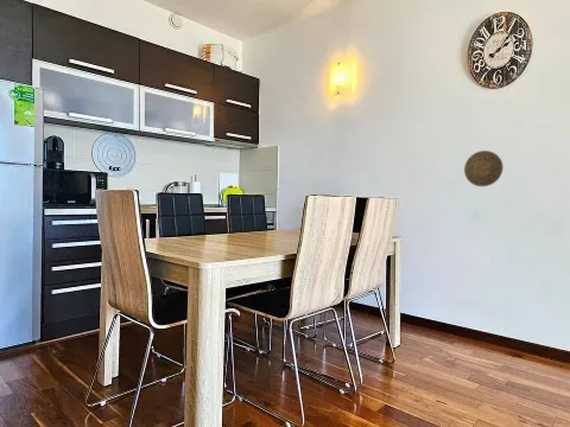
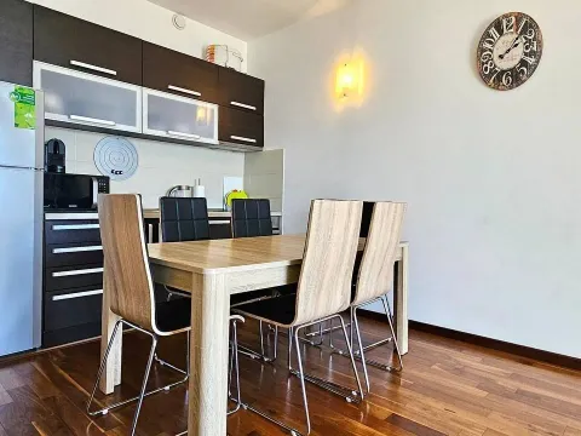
- decorative plate [463,149,505,187]
